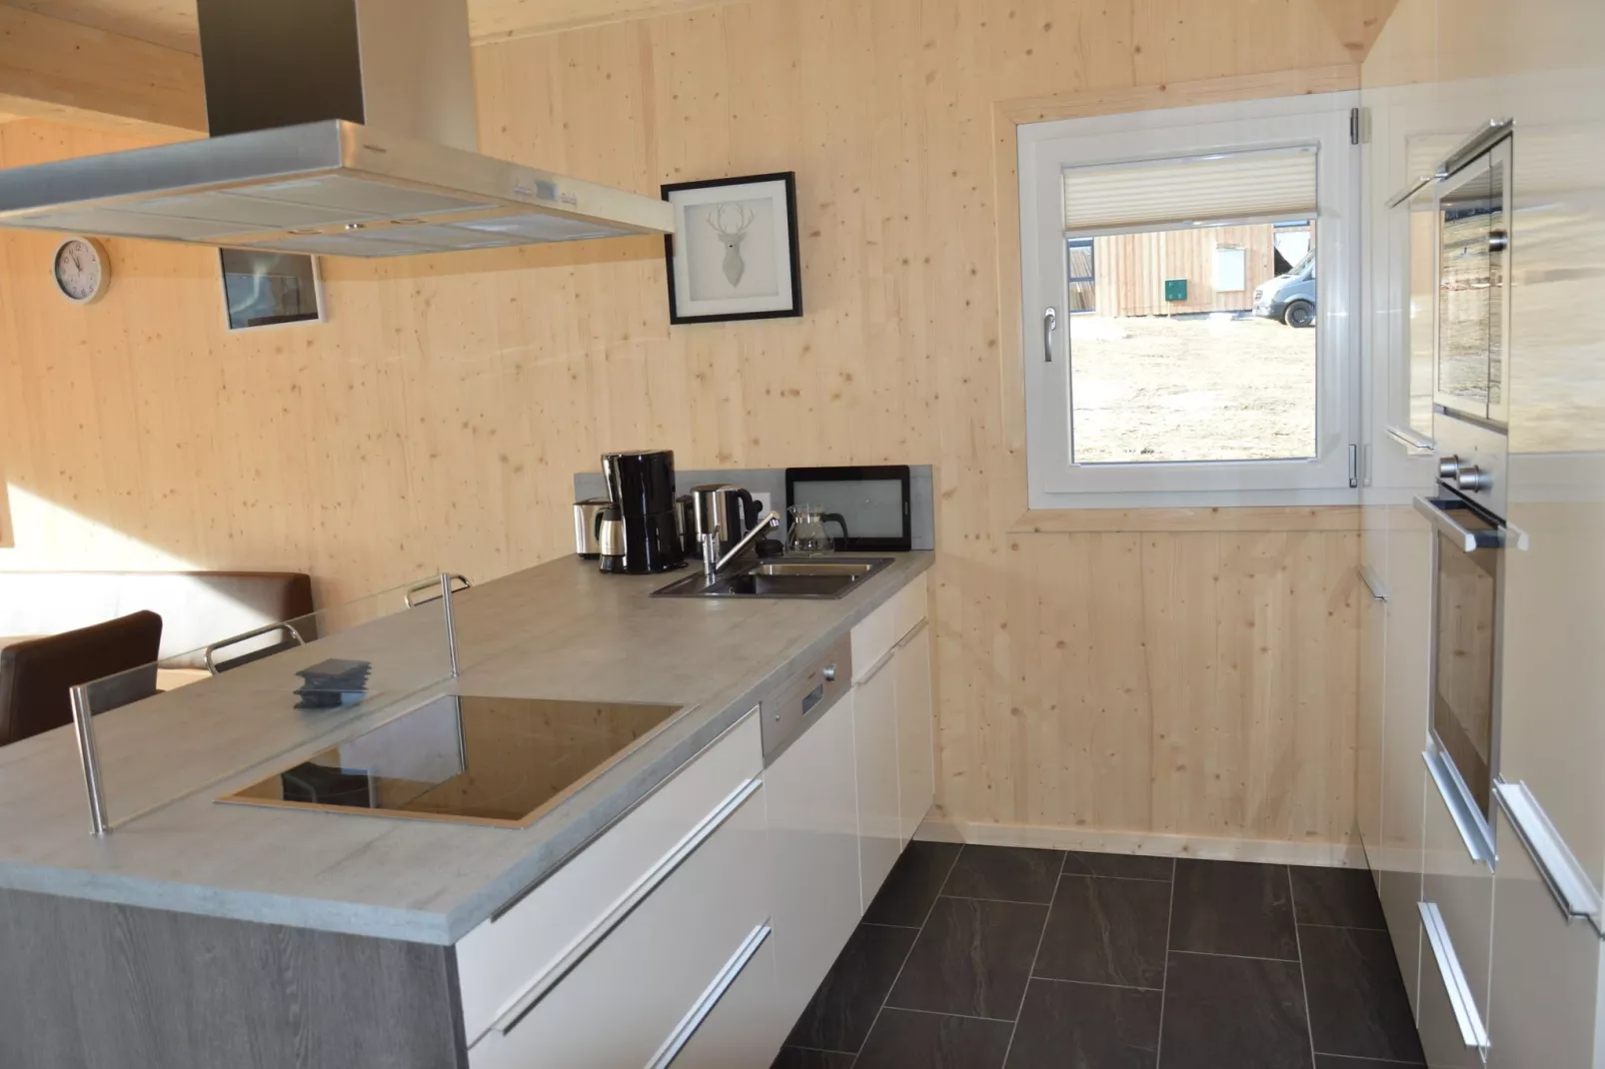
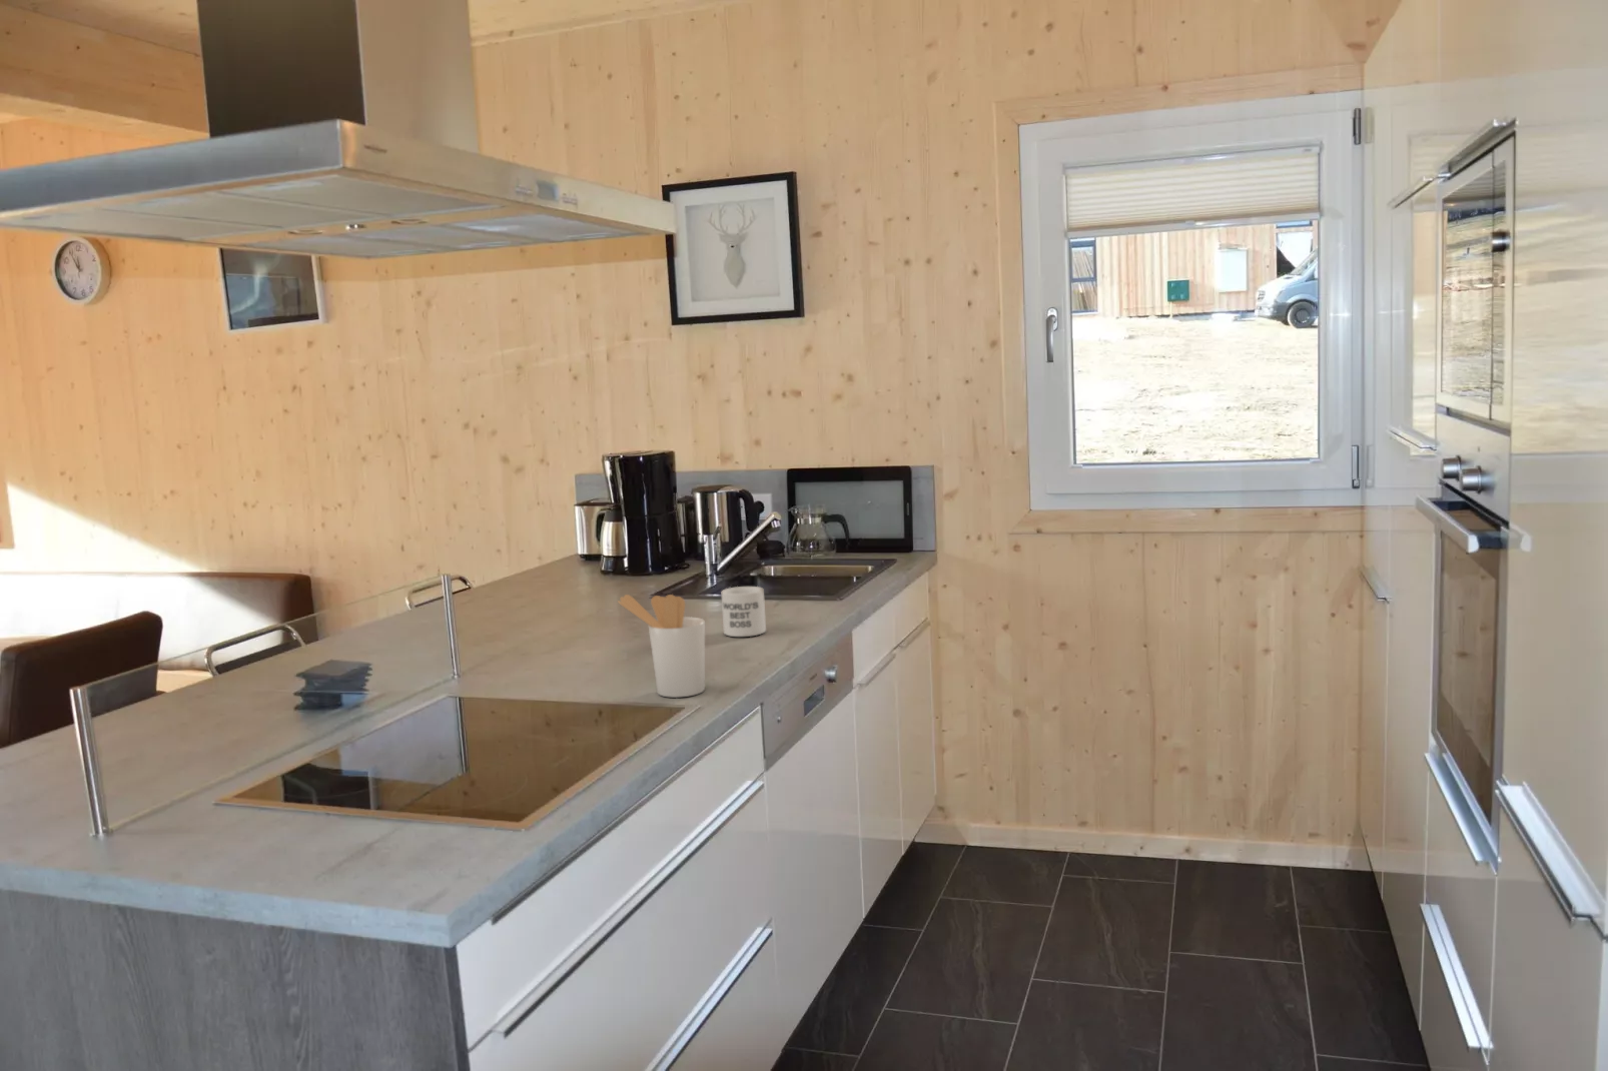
+ utensil holder [617,594,705,698]
+ mug [721,586,768,637]
